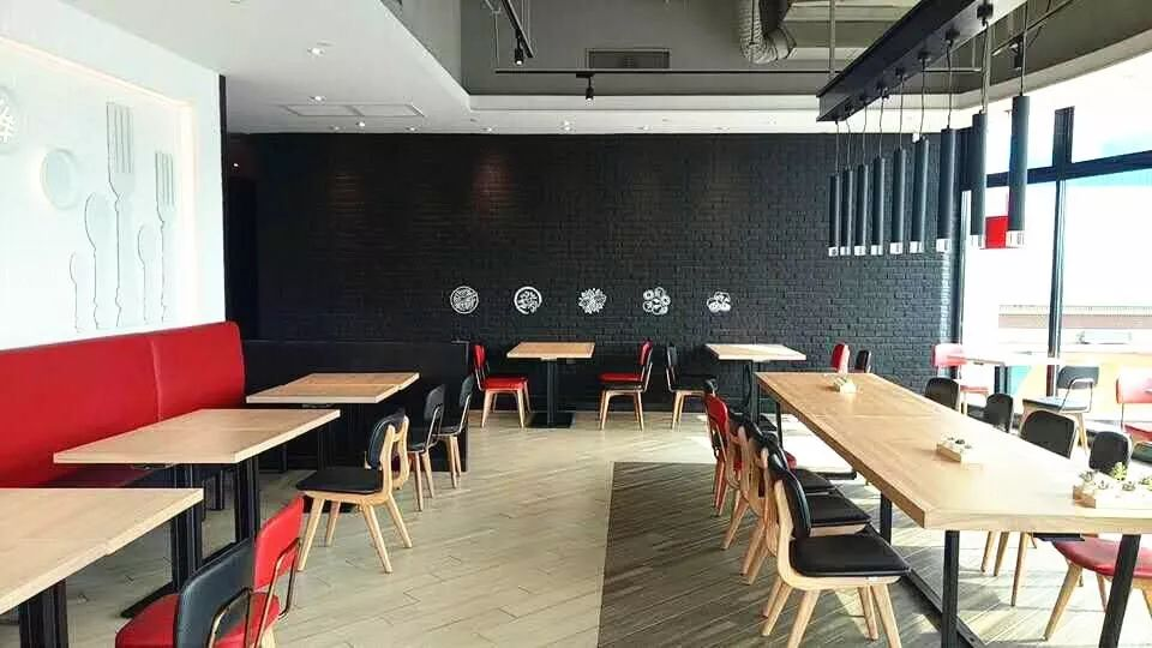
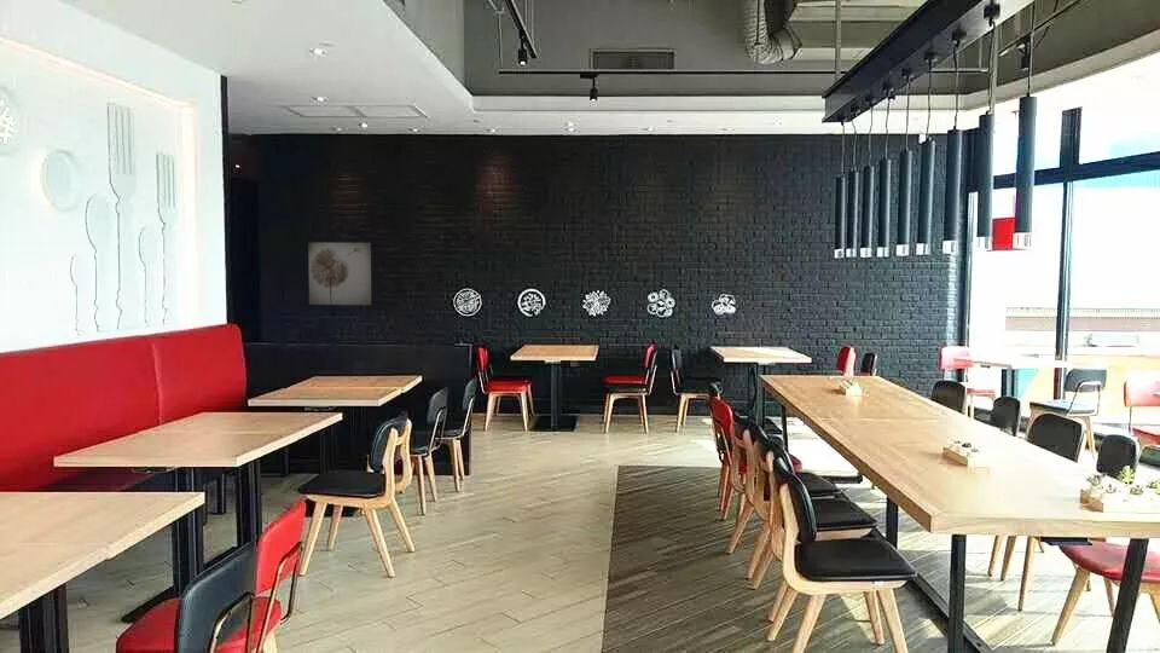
+ wall art [307,241,372,306]
